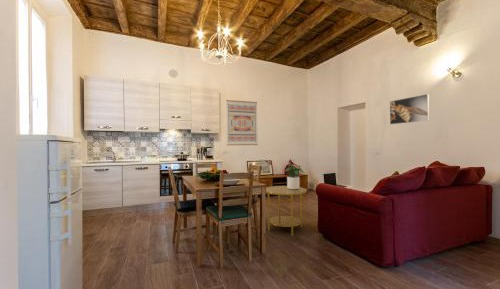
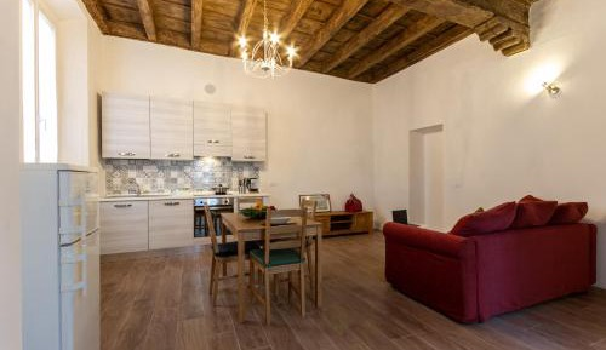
- potted plant [284,163,306,189]
- side table [265,185,308,237]
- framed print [389,93,431,125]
- wall art [225,99,259,146]
